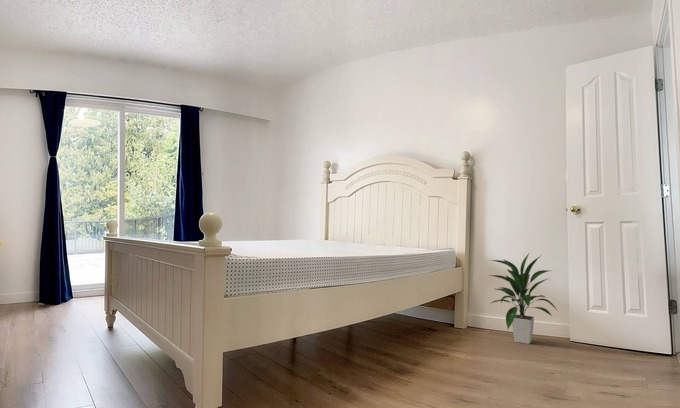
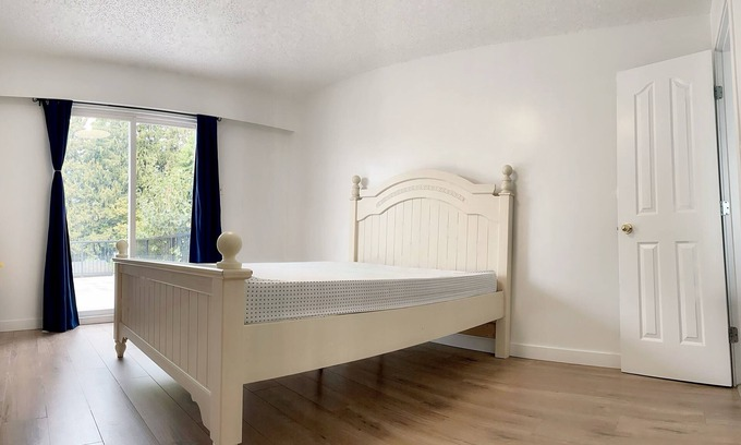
- indoor plant [487,252,558,345]
